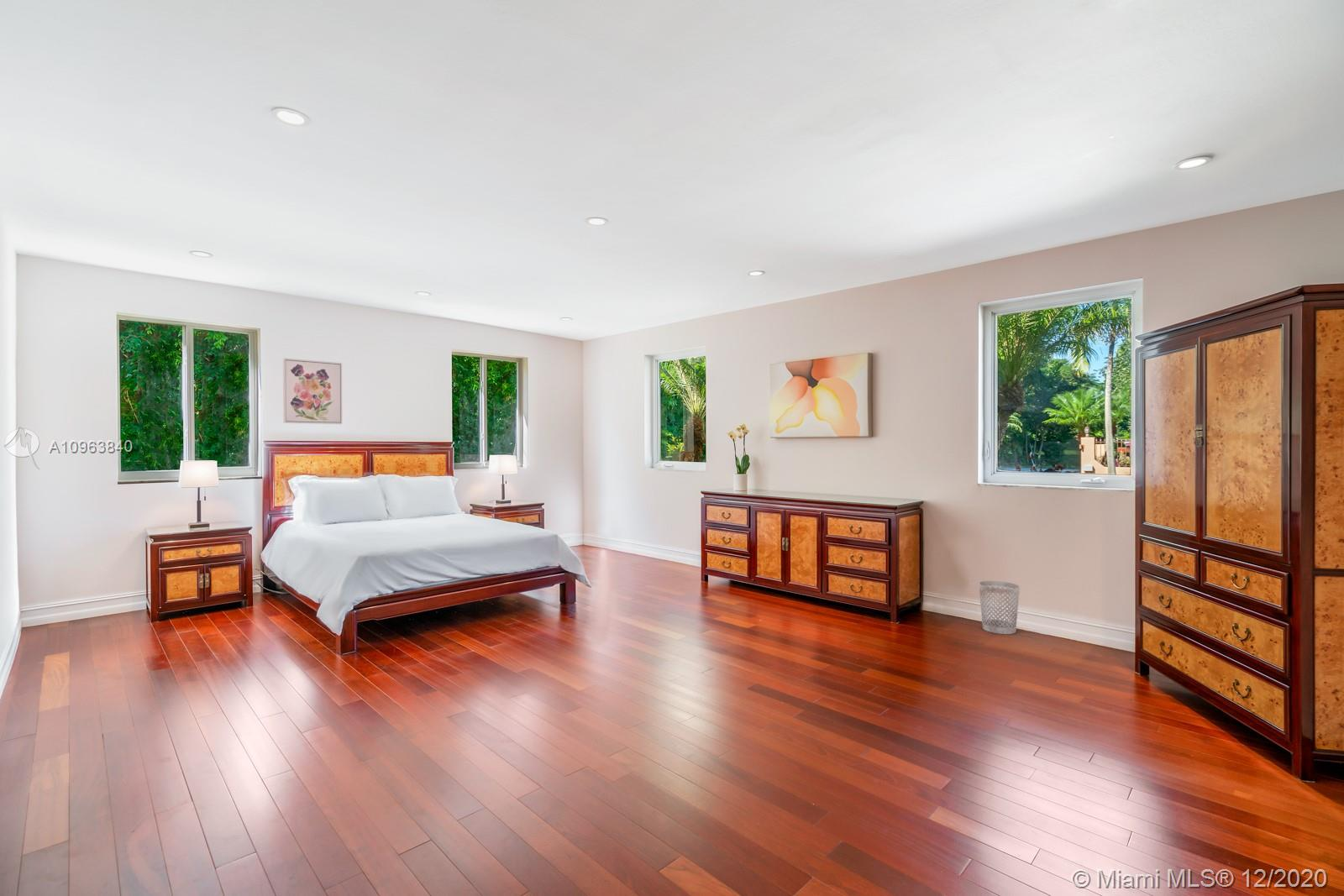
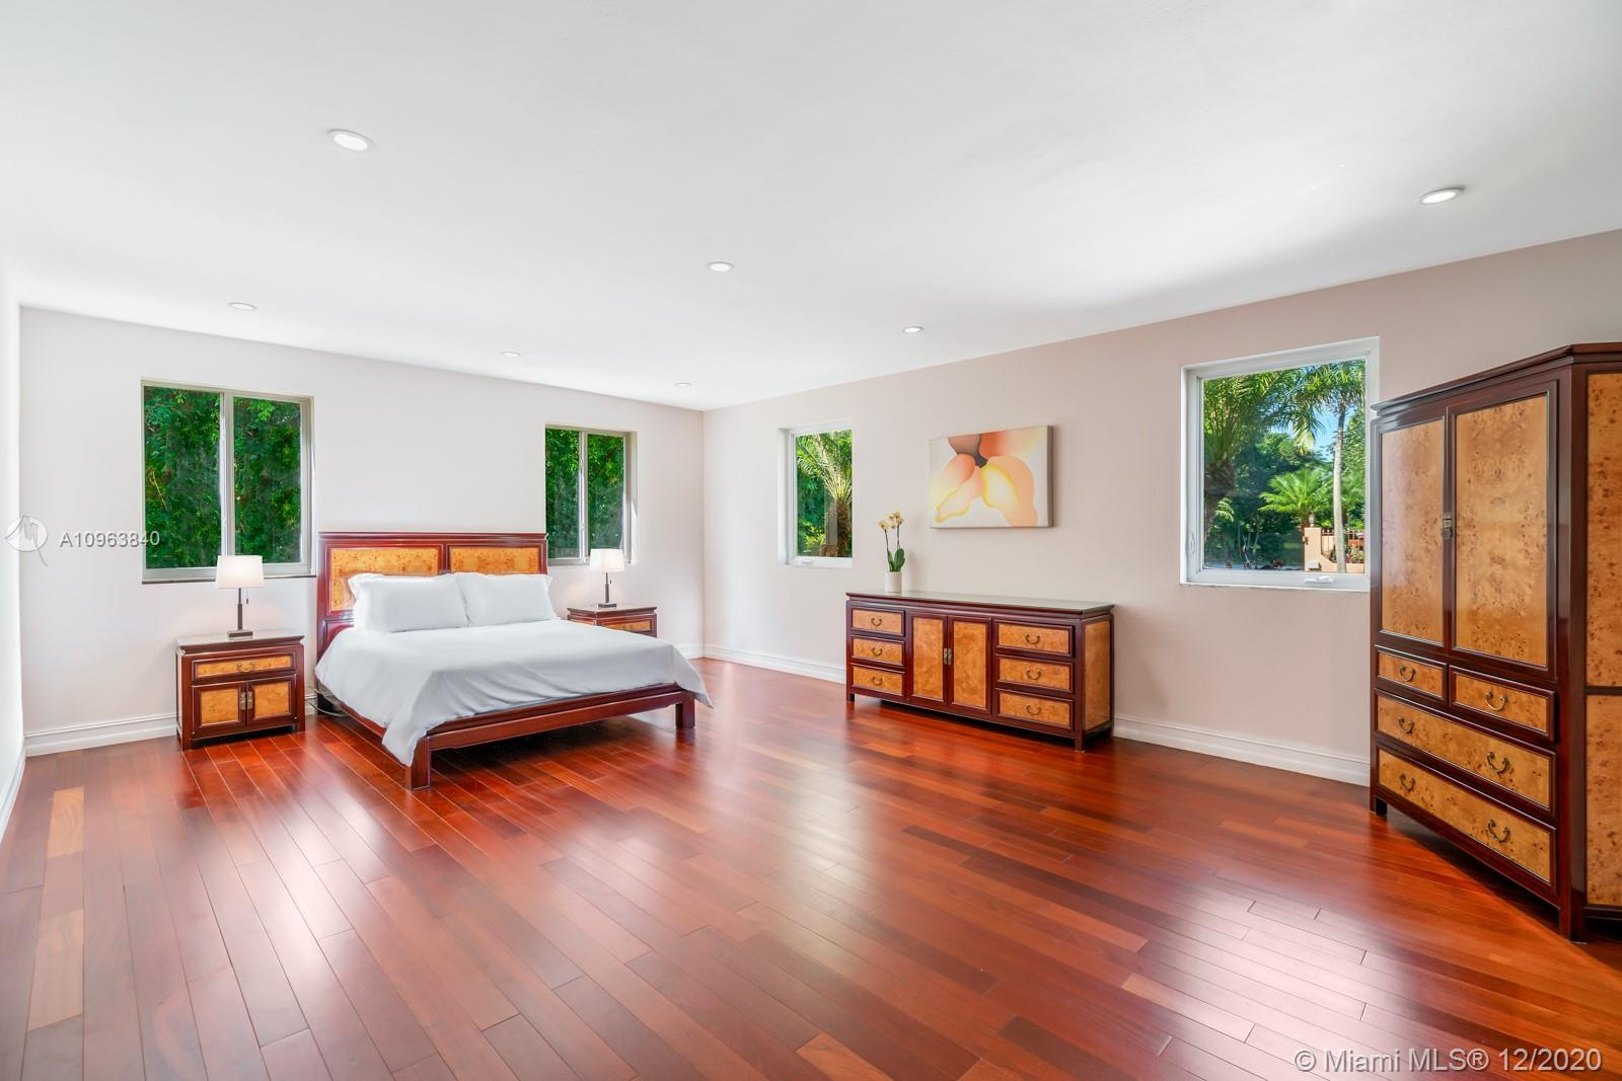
- wall art [282,357,343,425]
- wastebasket [978,580,1021,635]
